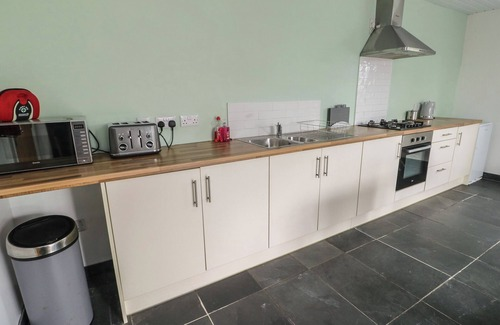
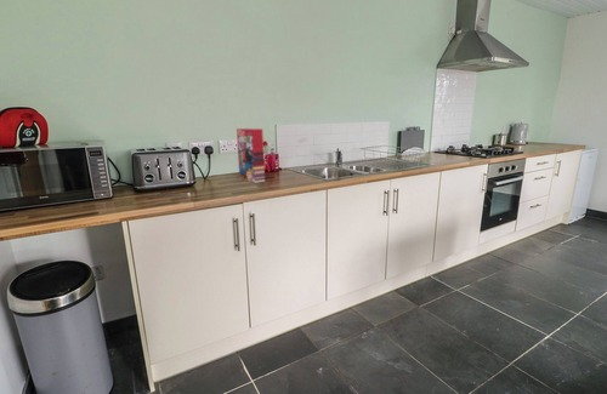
+ cereal box [236,127,266,184]
